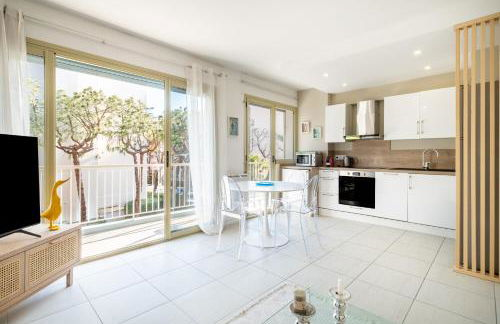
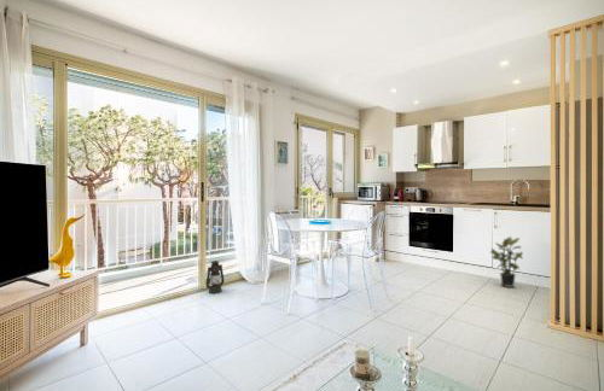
+ lantern [203,259,225,294]
+ potted plant [489,235,524,288]
